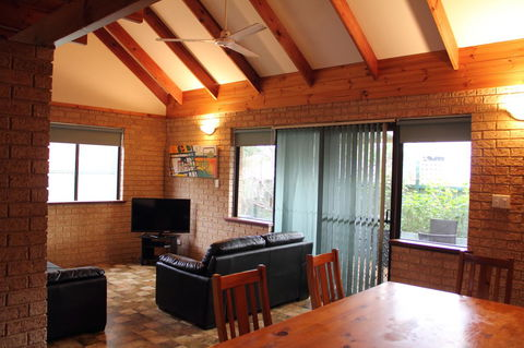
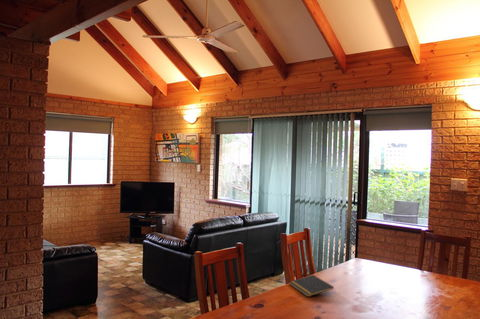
+ notepad [289,274,335,298]
